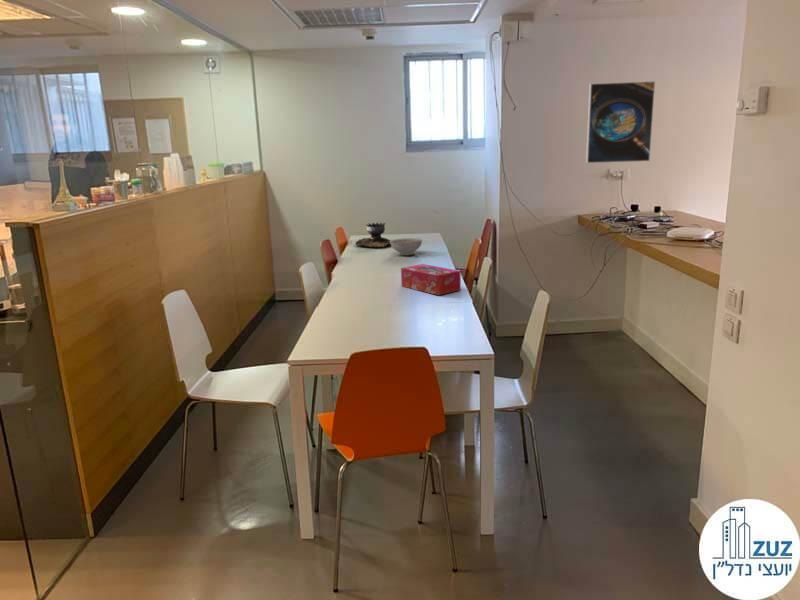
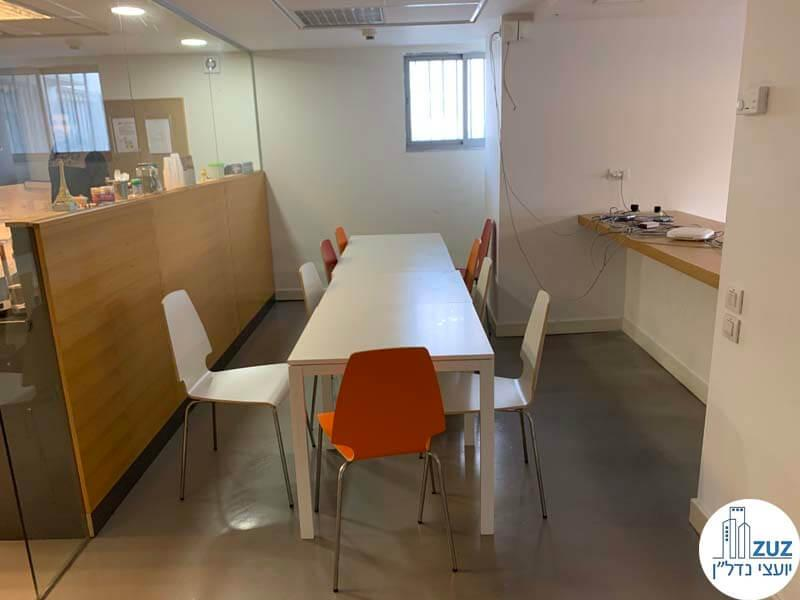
- decorative bowl [390,237,424,256]
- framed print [585,80,656,164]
- brazier [355,222,392,248]
- tissue box [400,263,462,296]
